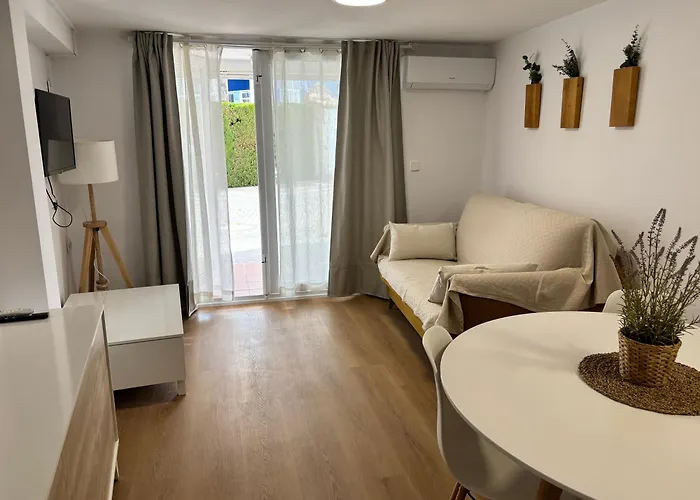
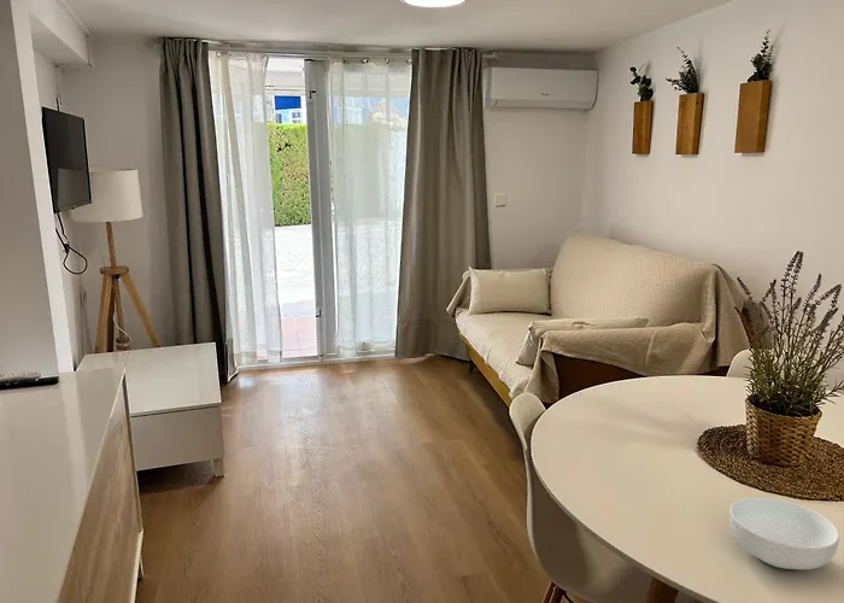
+ cereal bowl [728,496,840,570]
